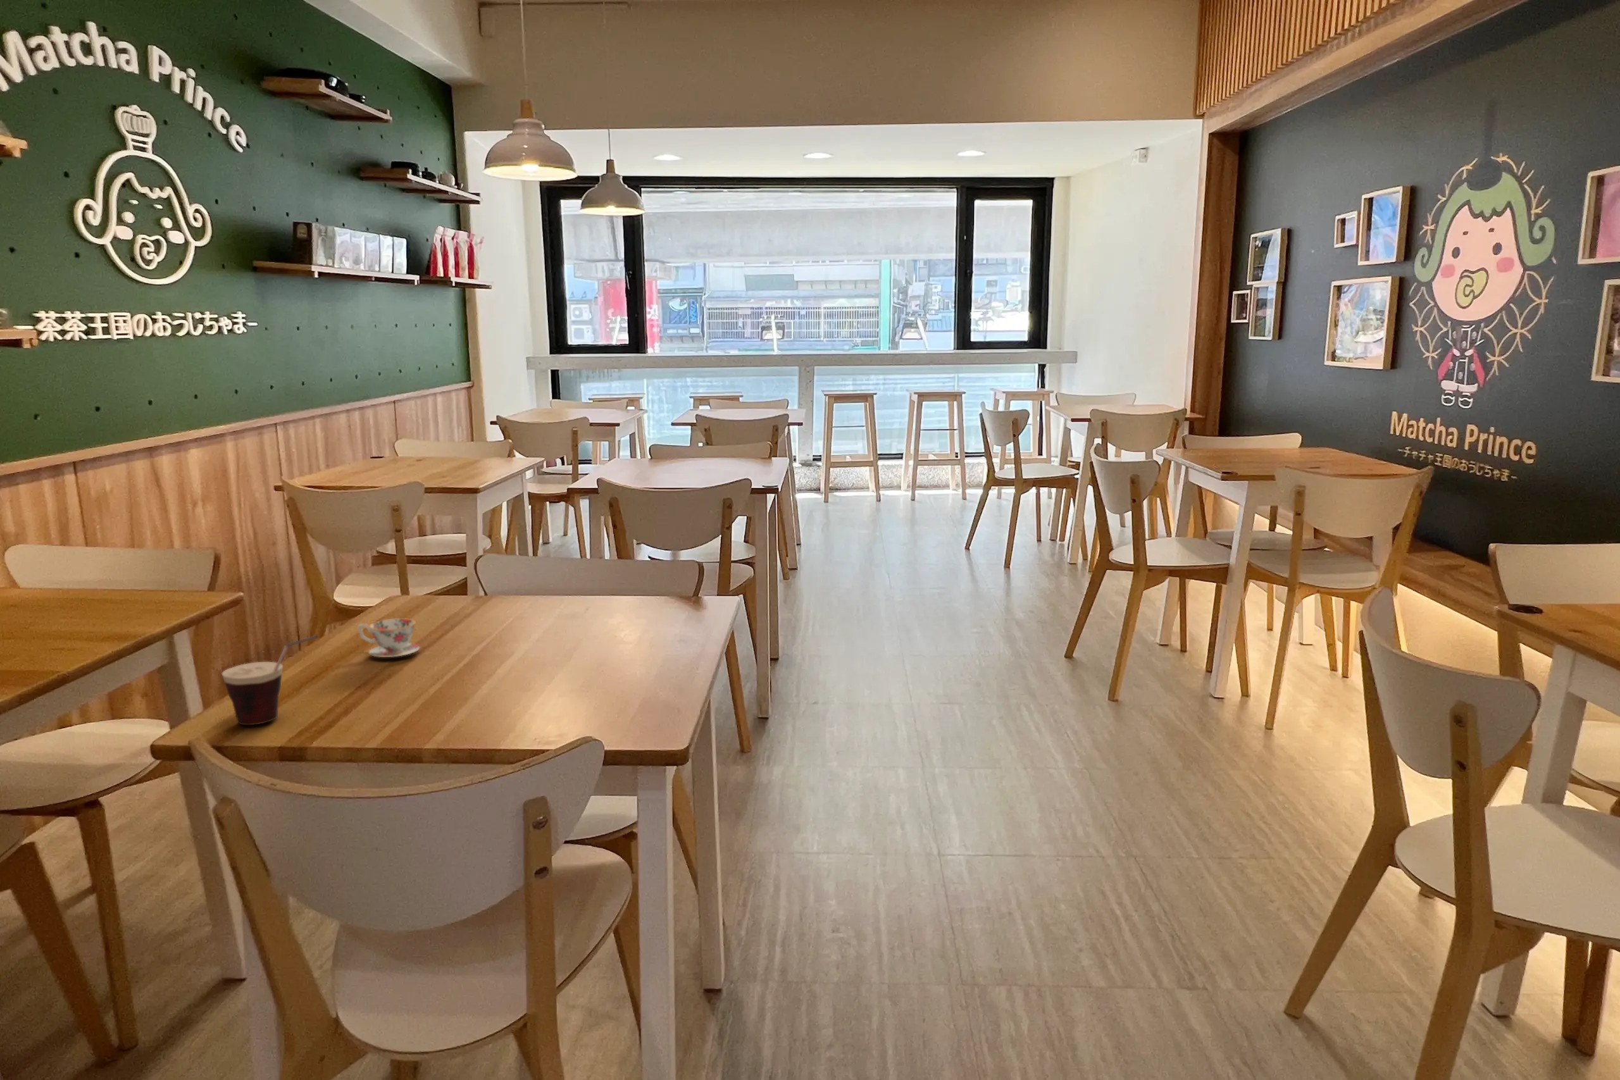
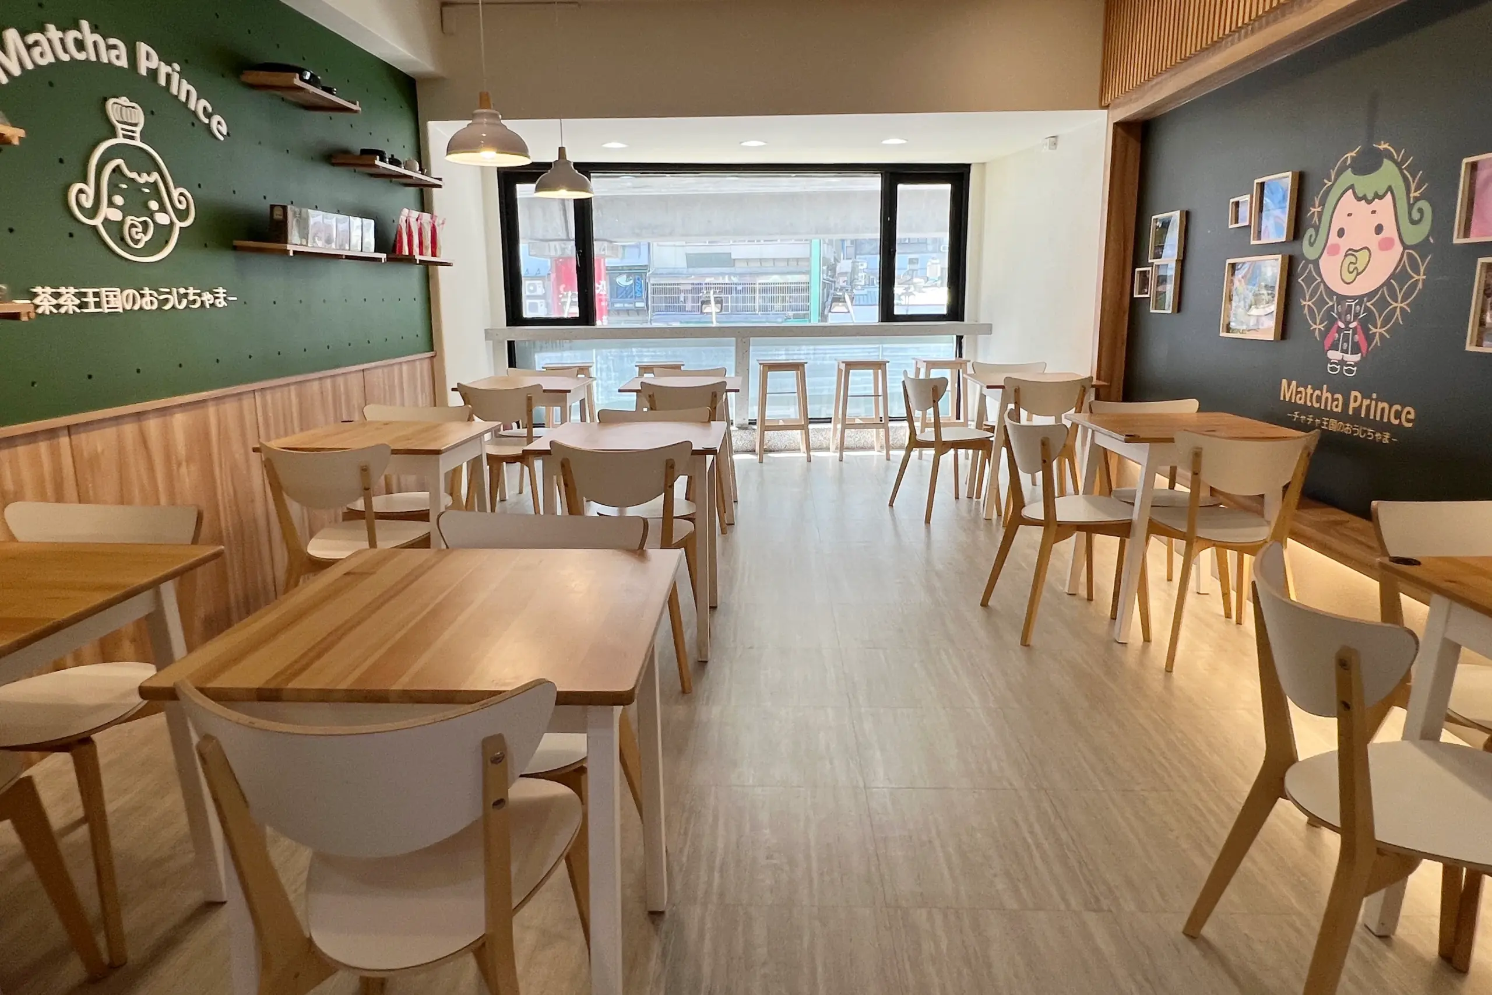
- teacup [357,617,421,658]
- cup [222,634,318,726]
